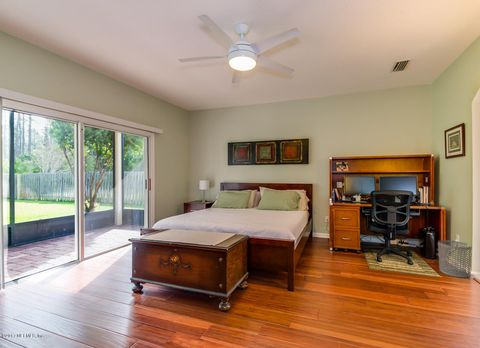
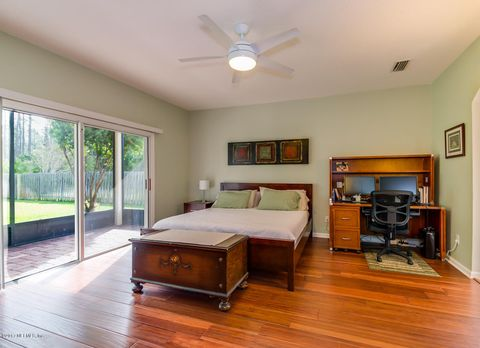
- waste bin [437,239,473,279]
